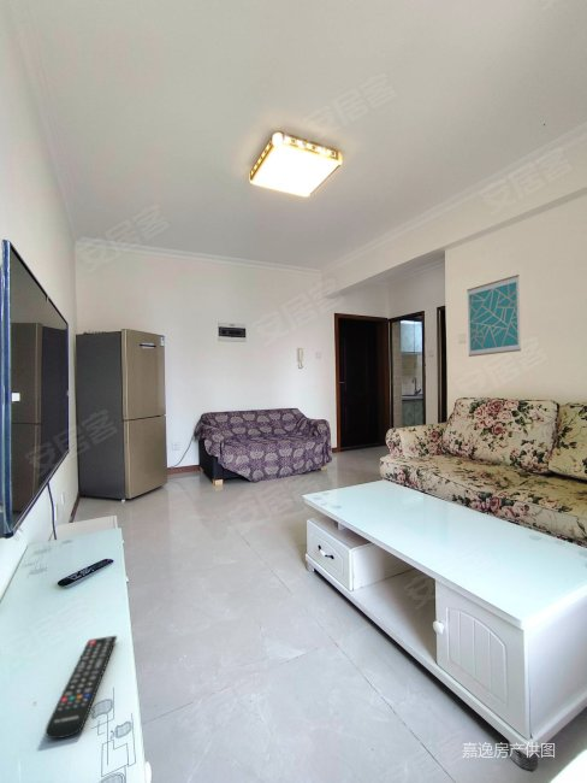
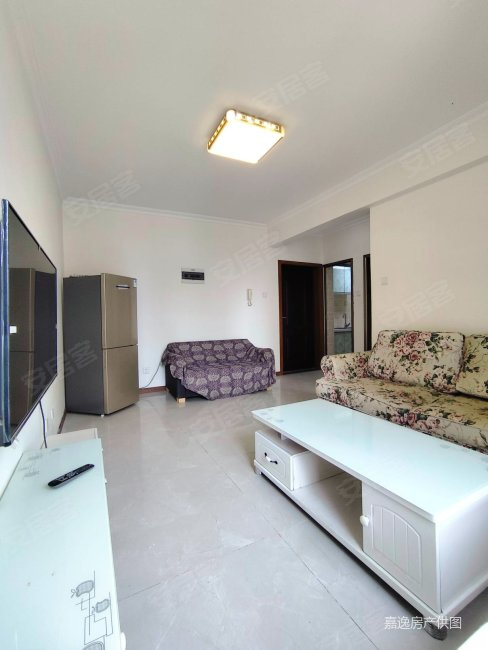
- remote control [45,635,118,740]
- wall art [466,273,522,358]
